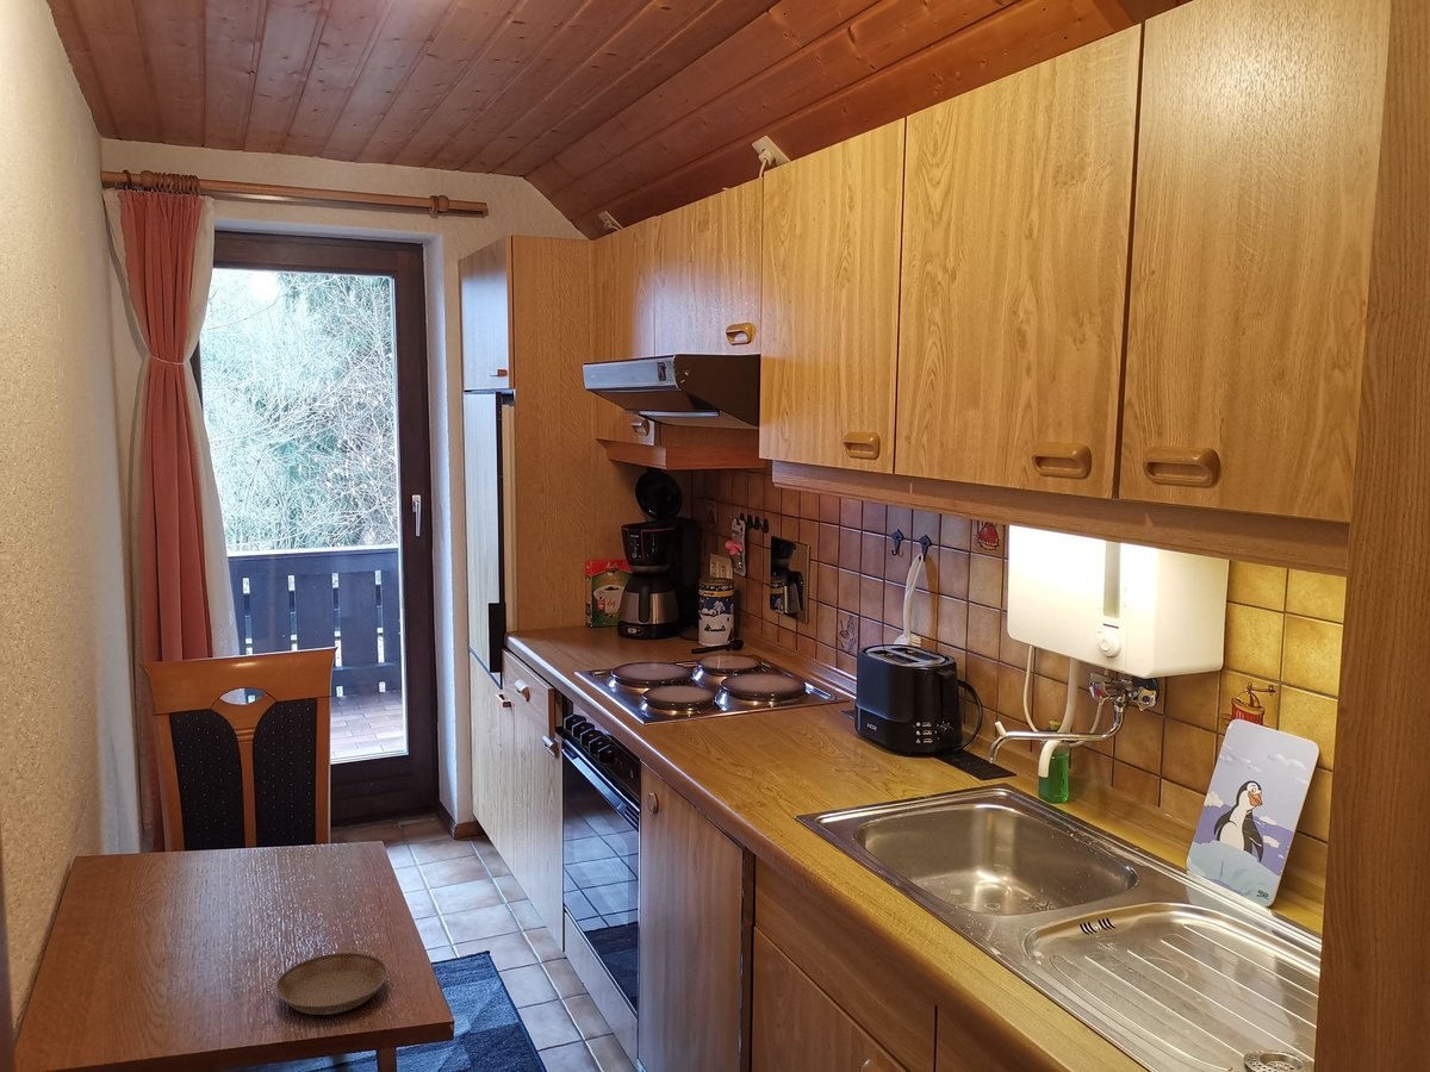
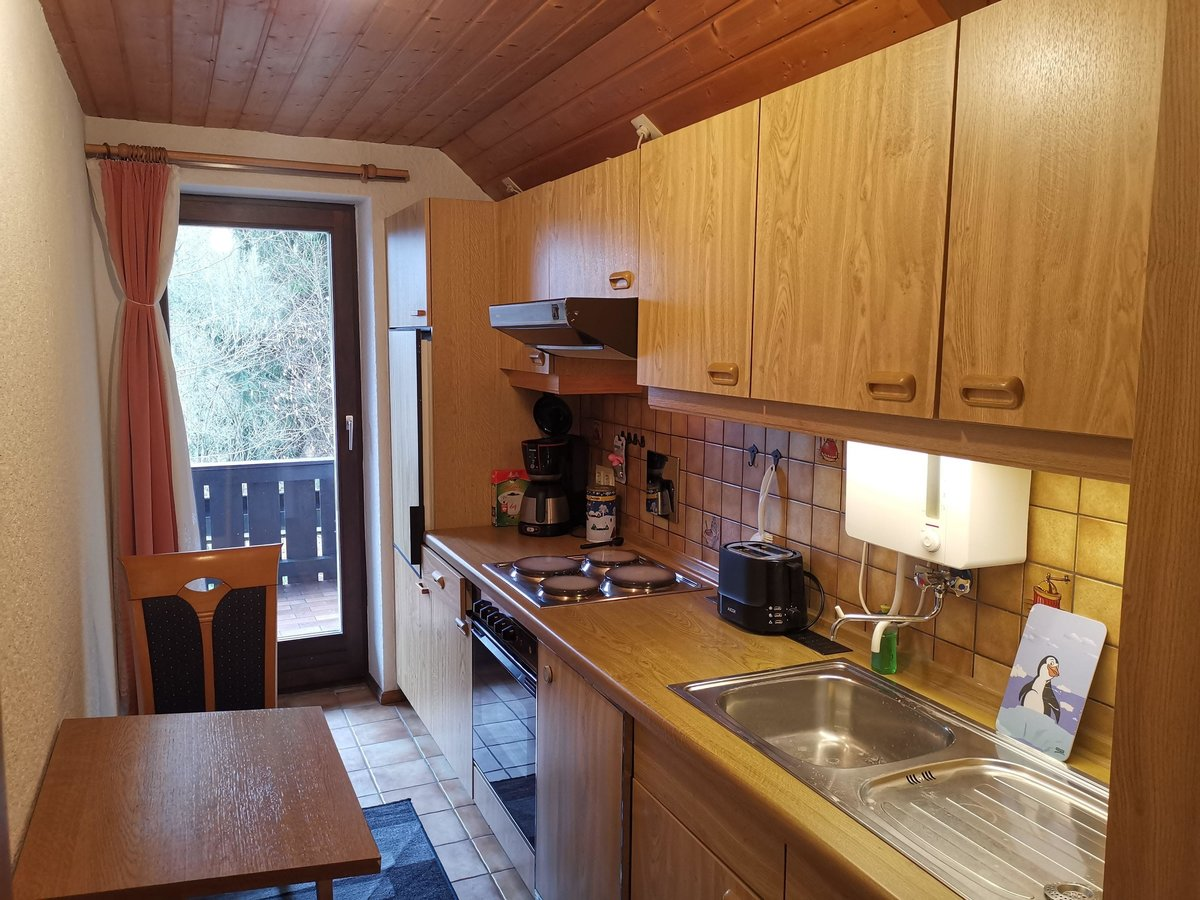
- saucer [274,952,388,1016]
